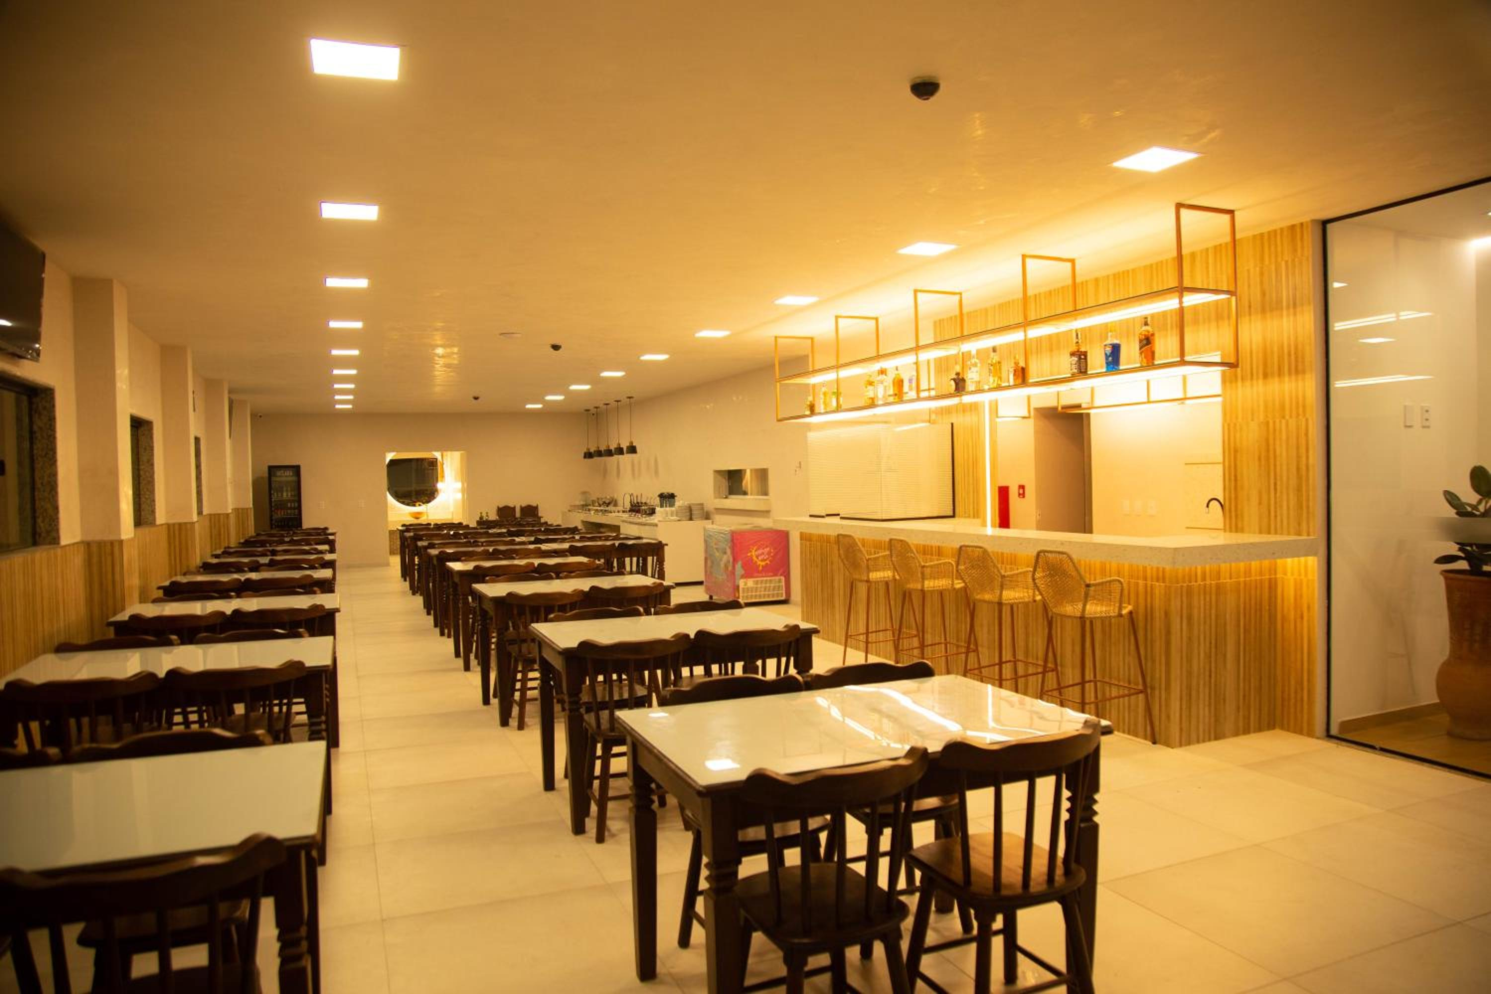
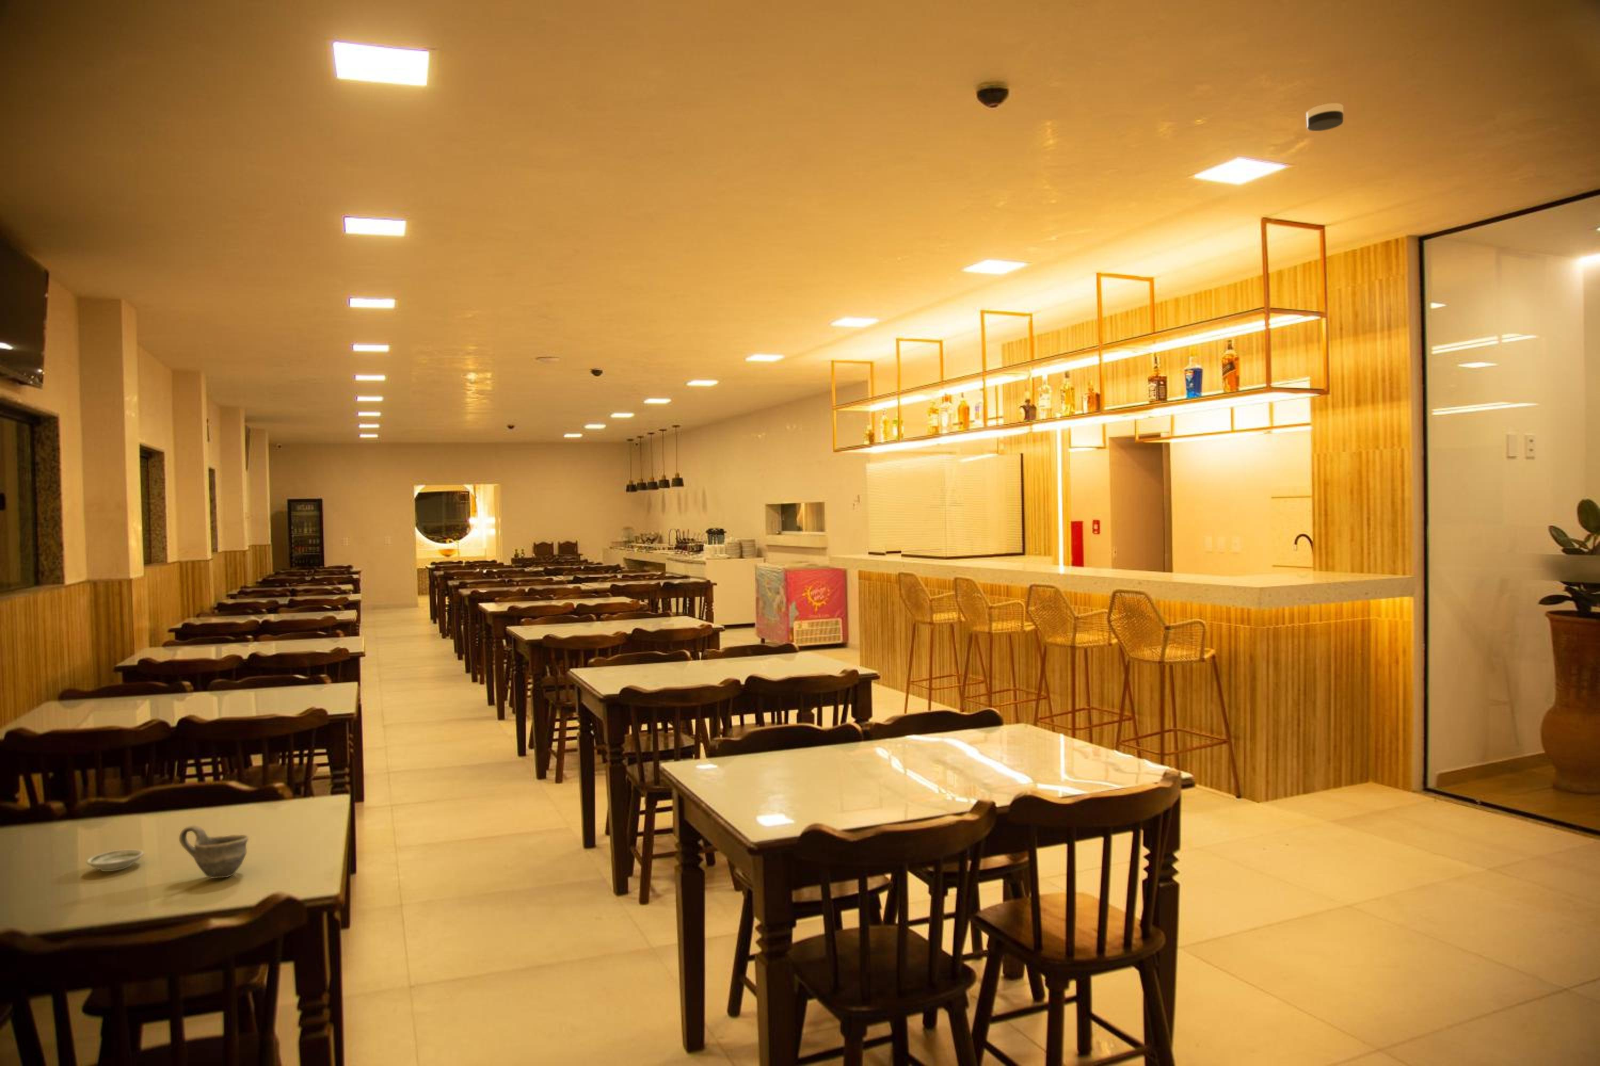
+ saucer [87,848,144,872]
+ smoke detector [1306,102,1344,132]
+ cup [179,824,249,879]
